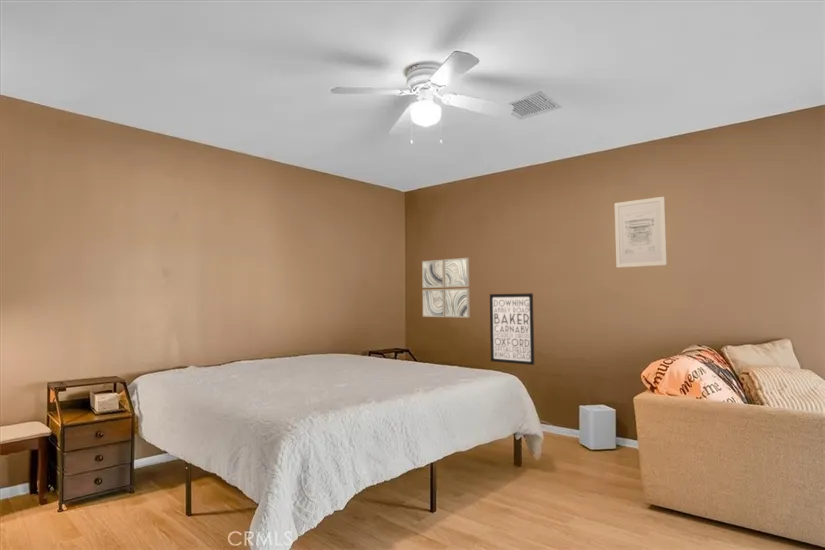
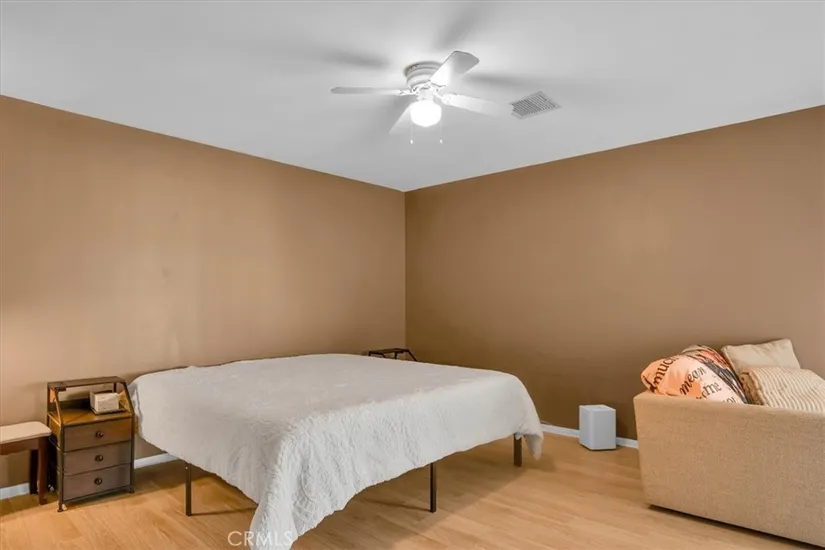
- wall art [421,257,471,319]
- wall art [614,196,668,268]
- wall art [489,292,535,366]
